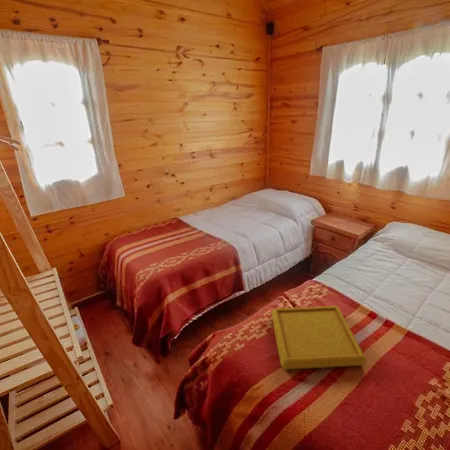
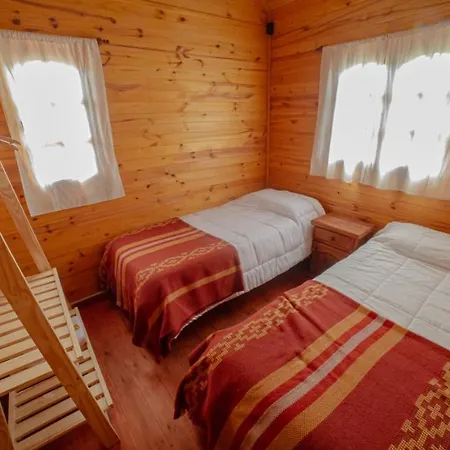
- serving tray [270,305,368,371]
